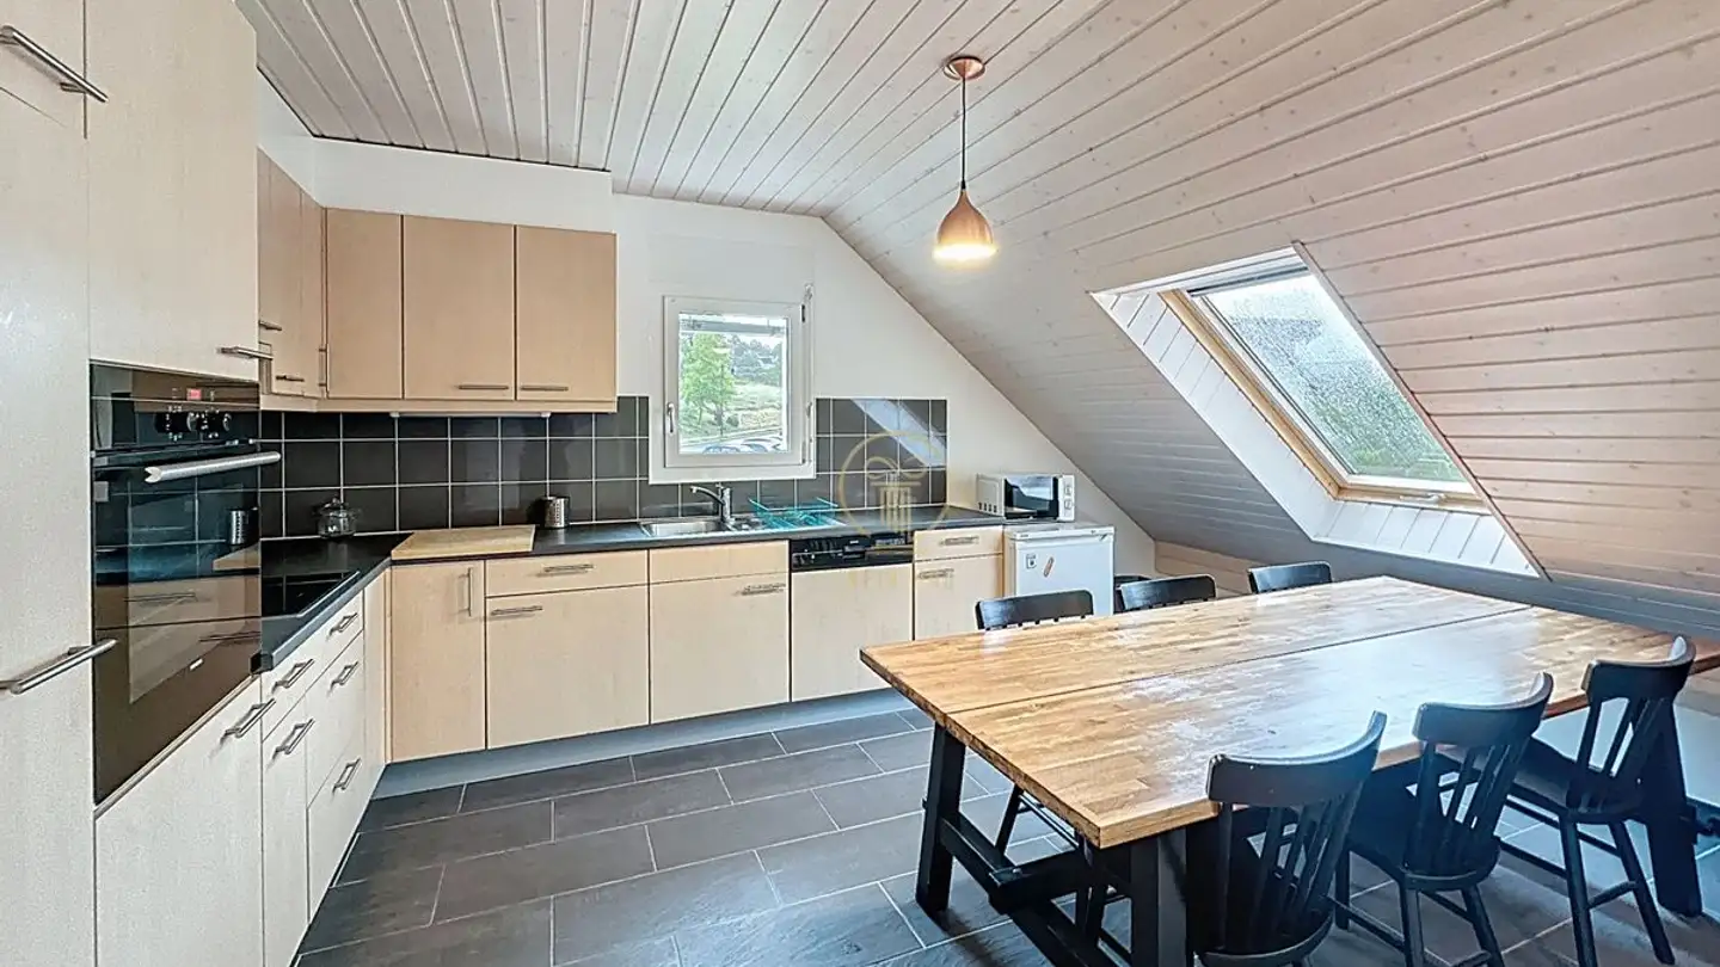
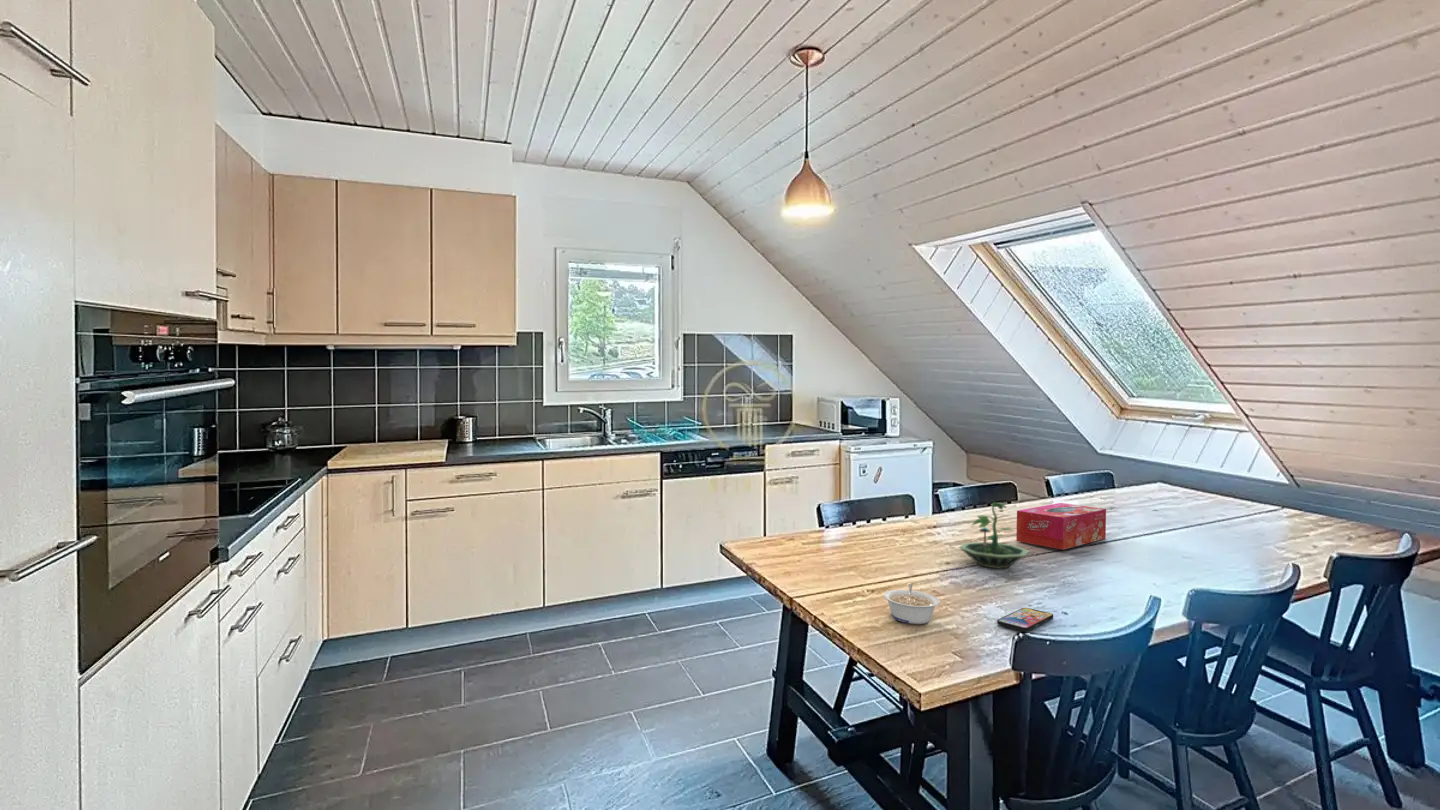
+ smartphone [996,607,1054,632]
+ tissue box [1015,502,1107,551]
+ legume [883,582,941,625]
+ terrarium [958,501,1030,569]
